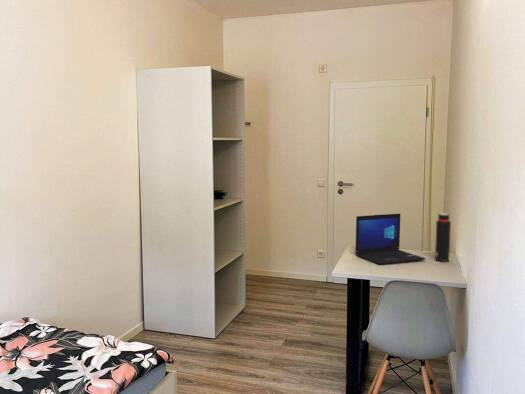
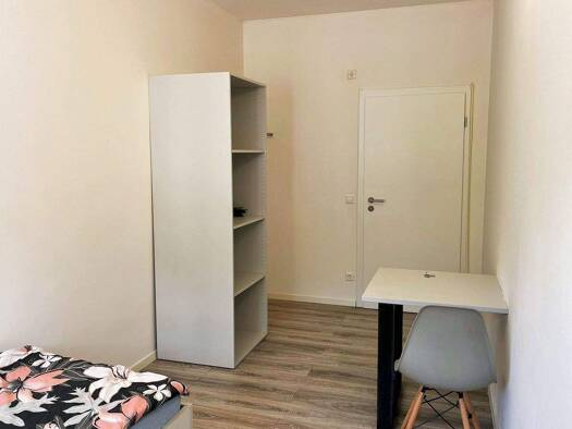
- laptop [354,213,426,266]
- water bottle [434,212,452,263]
